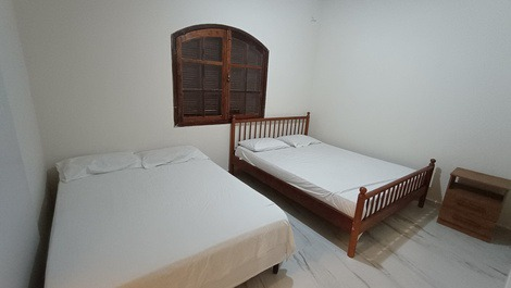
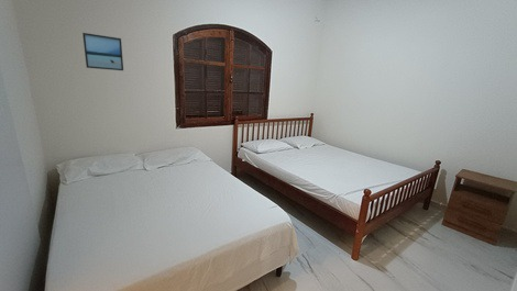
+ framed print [81,32,124,71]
